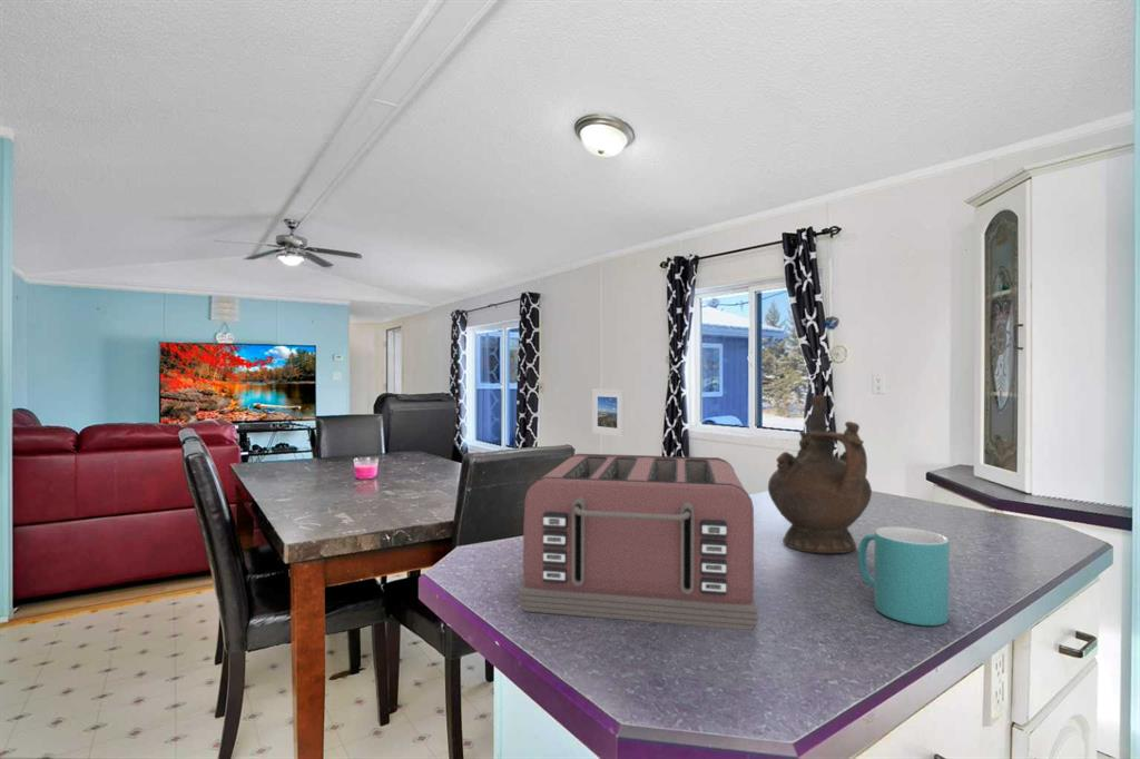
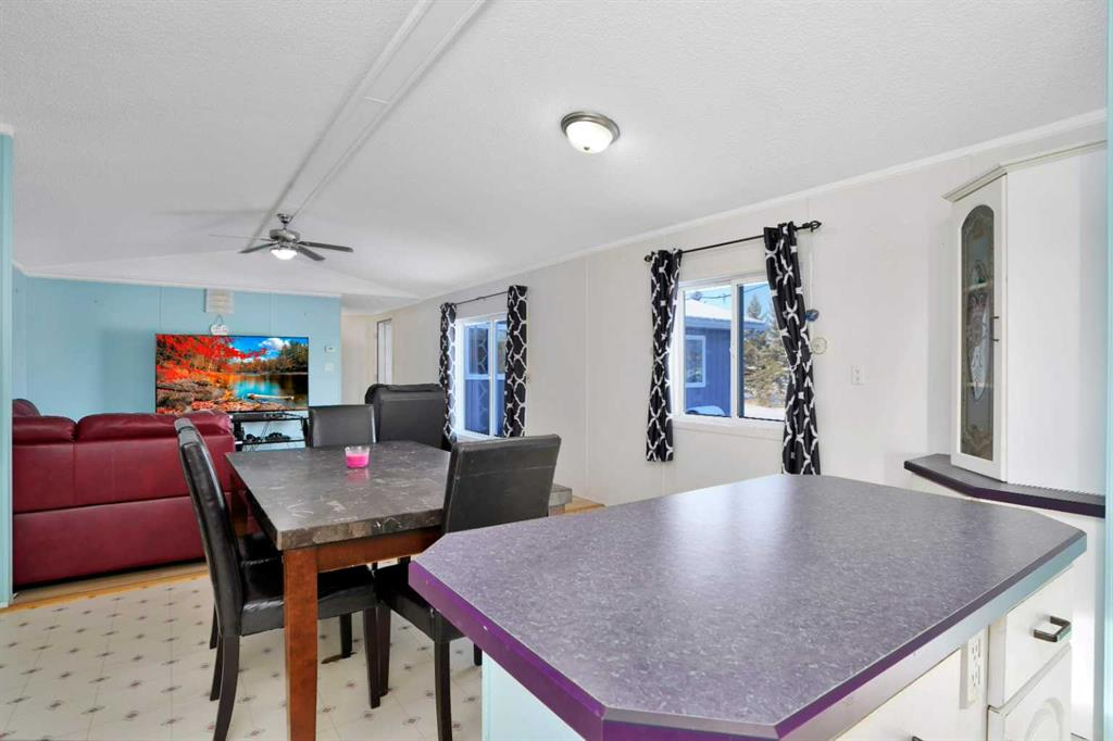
- ceremonial vessel [767,394,873,554]
- mug [857,526,951,627]
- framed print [591,387,625,438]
- toaster [518,453,759,631]
